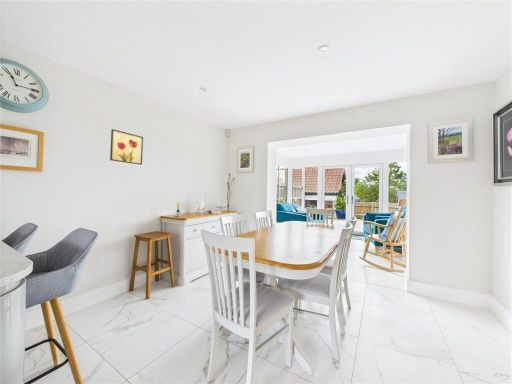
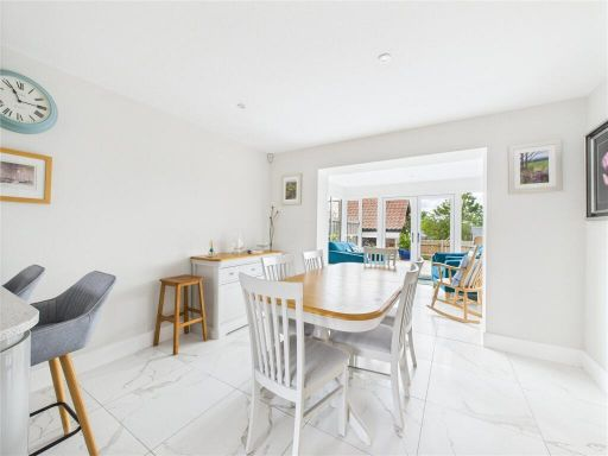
- wall art [109,128,144,166]
